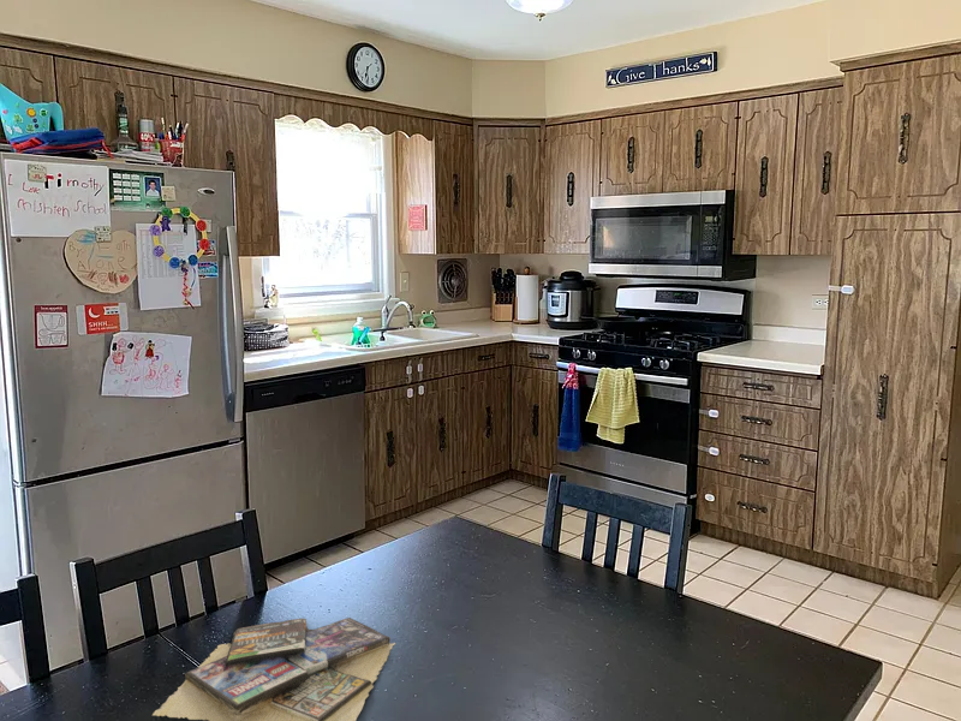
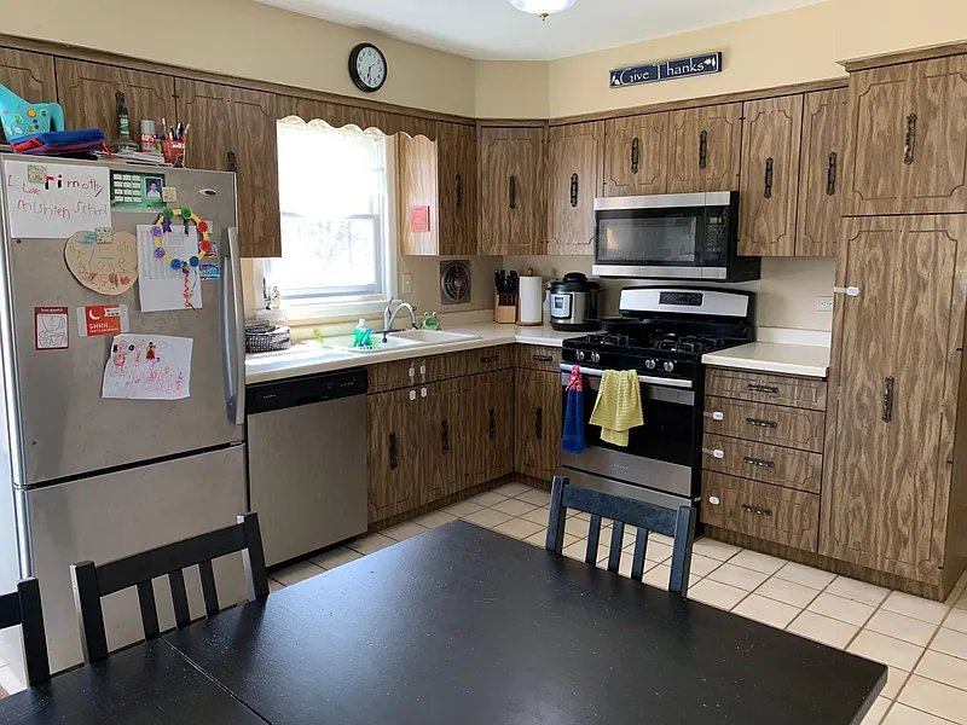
- video game cases [151,616,396,721]
